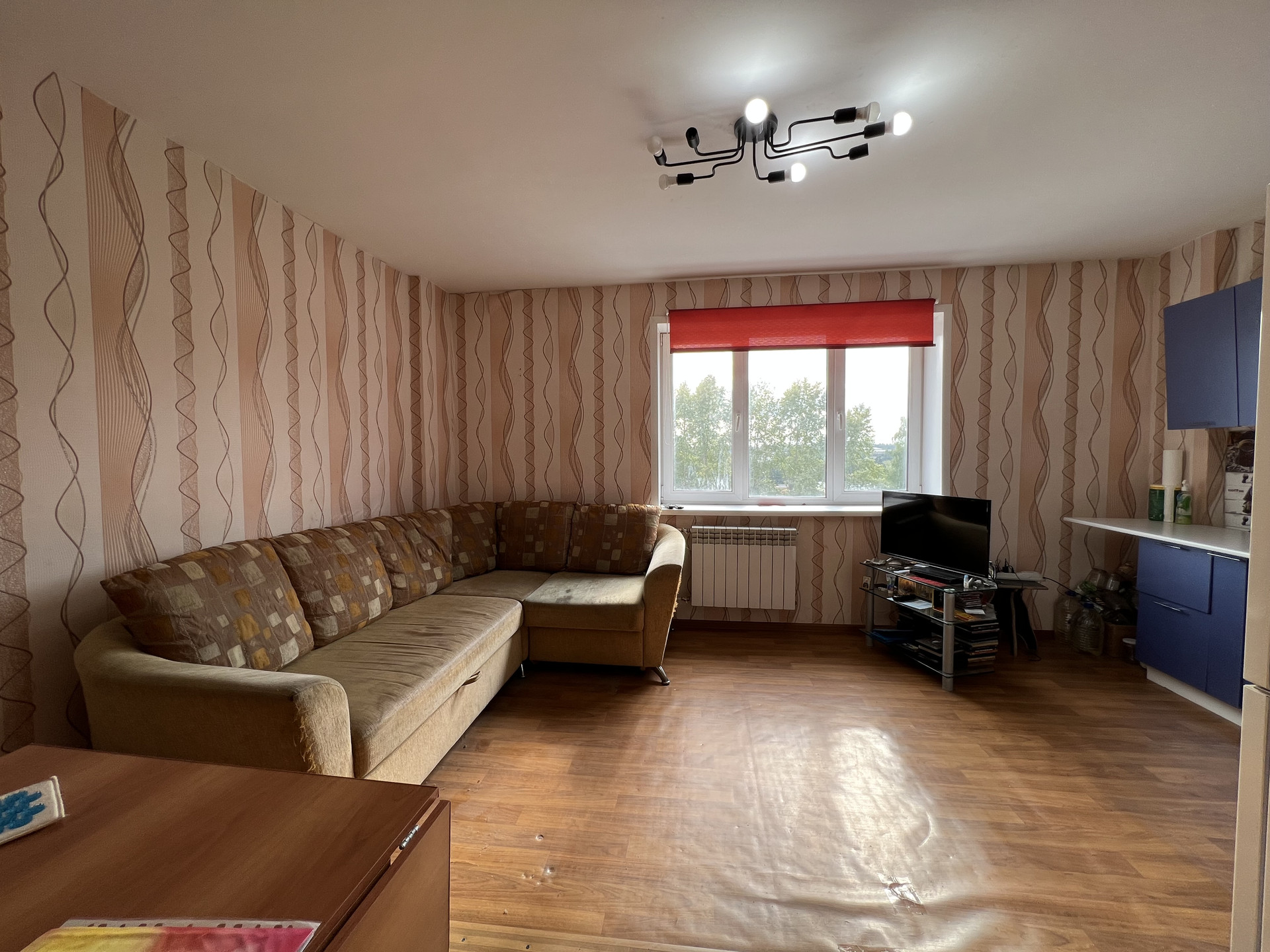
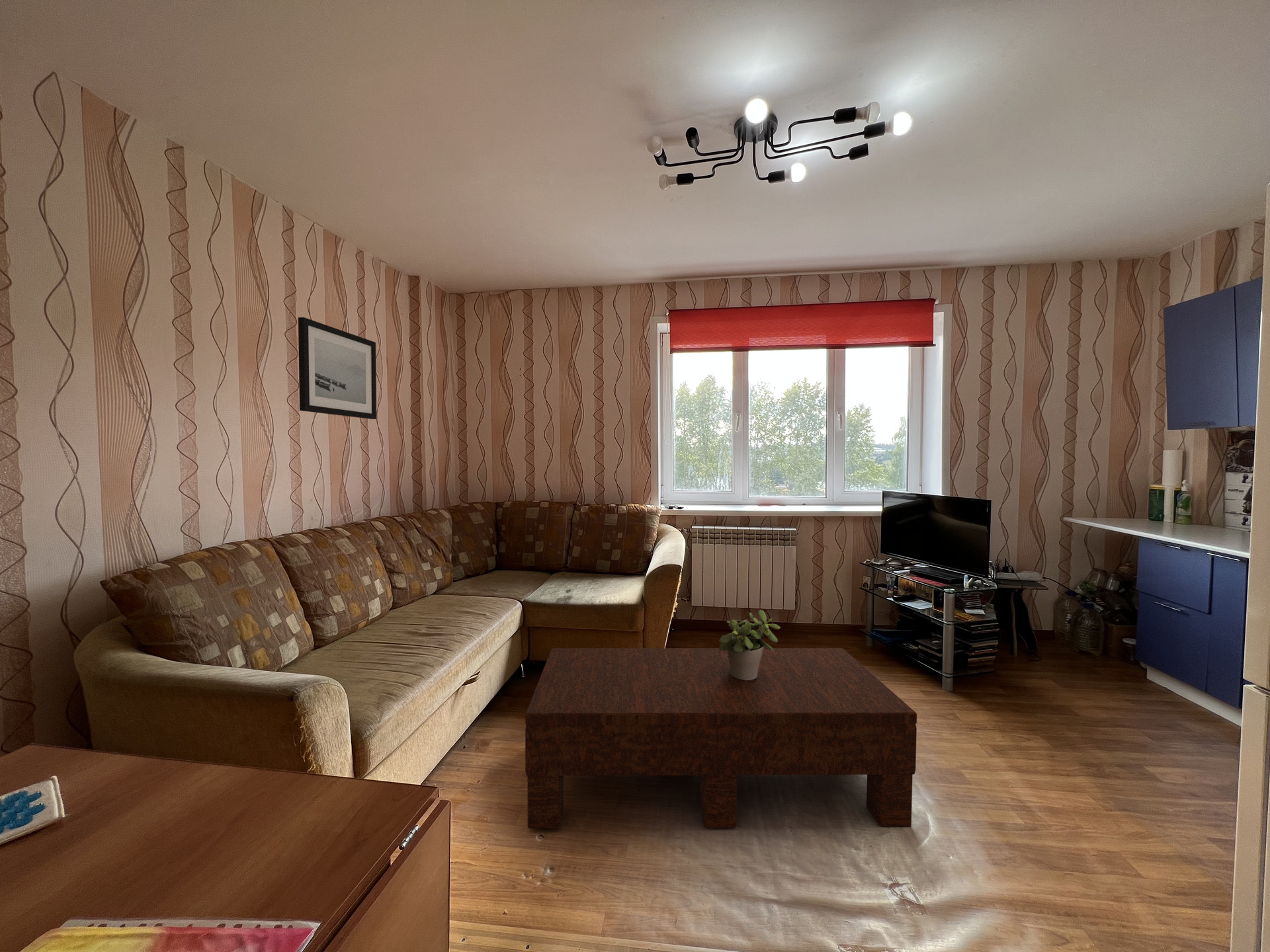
+ wall art [298,317,377,420]
+ potted plant [718,610,781,680]
+ coffee table [525,647,917,829]
